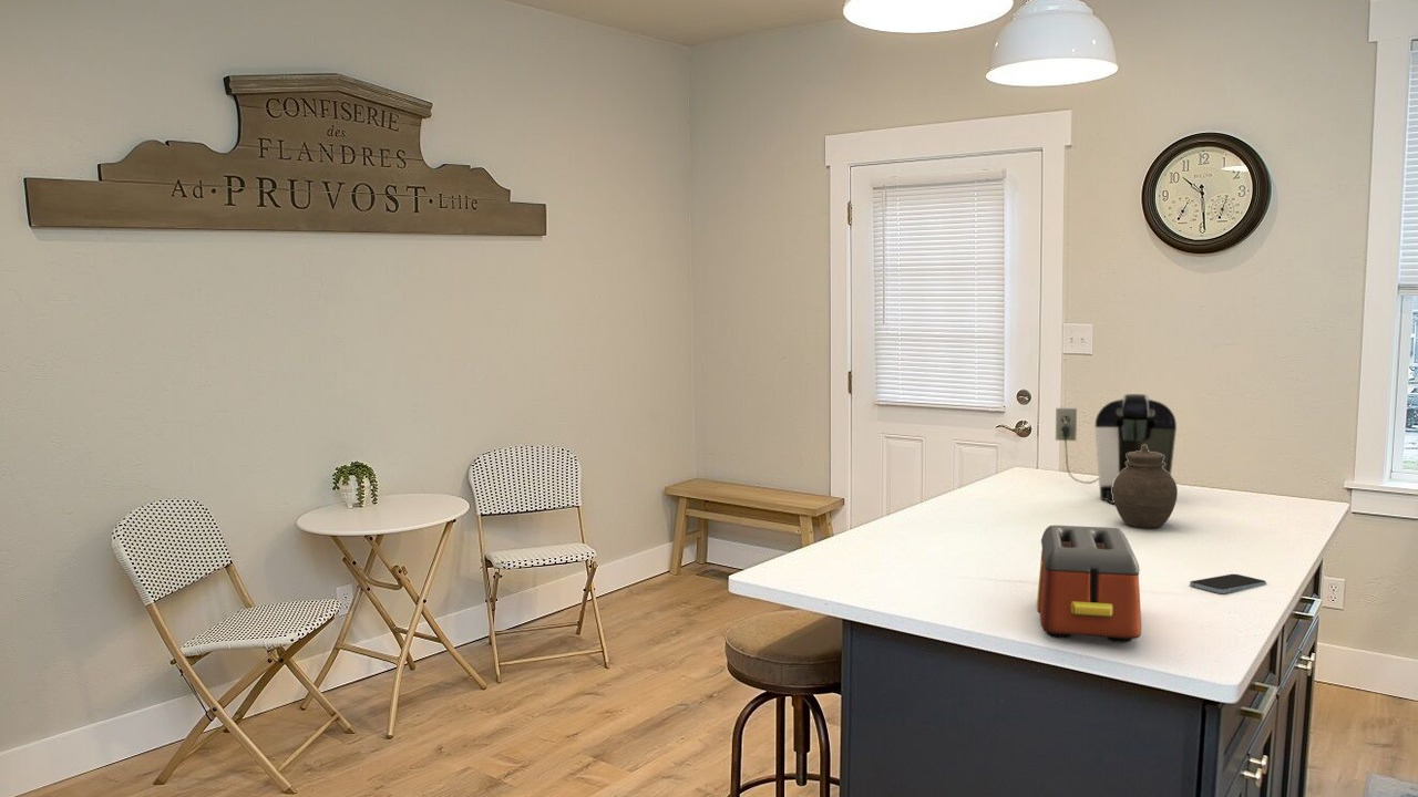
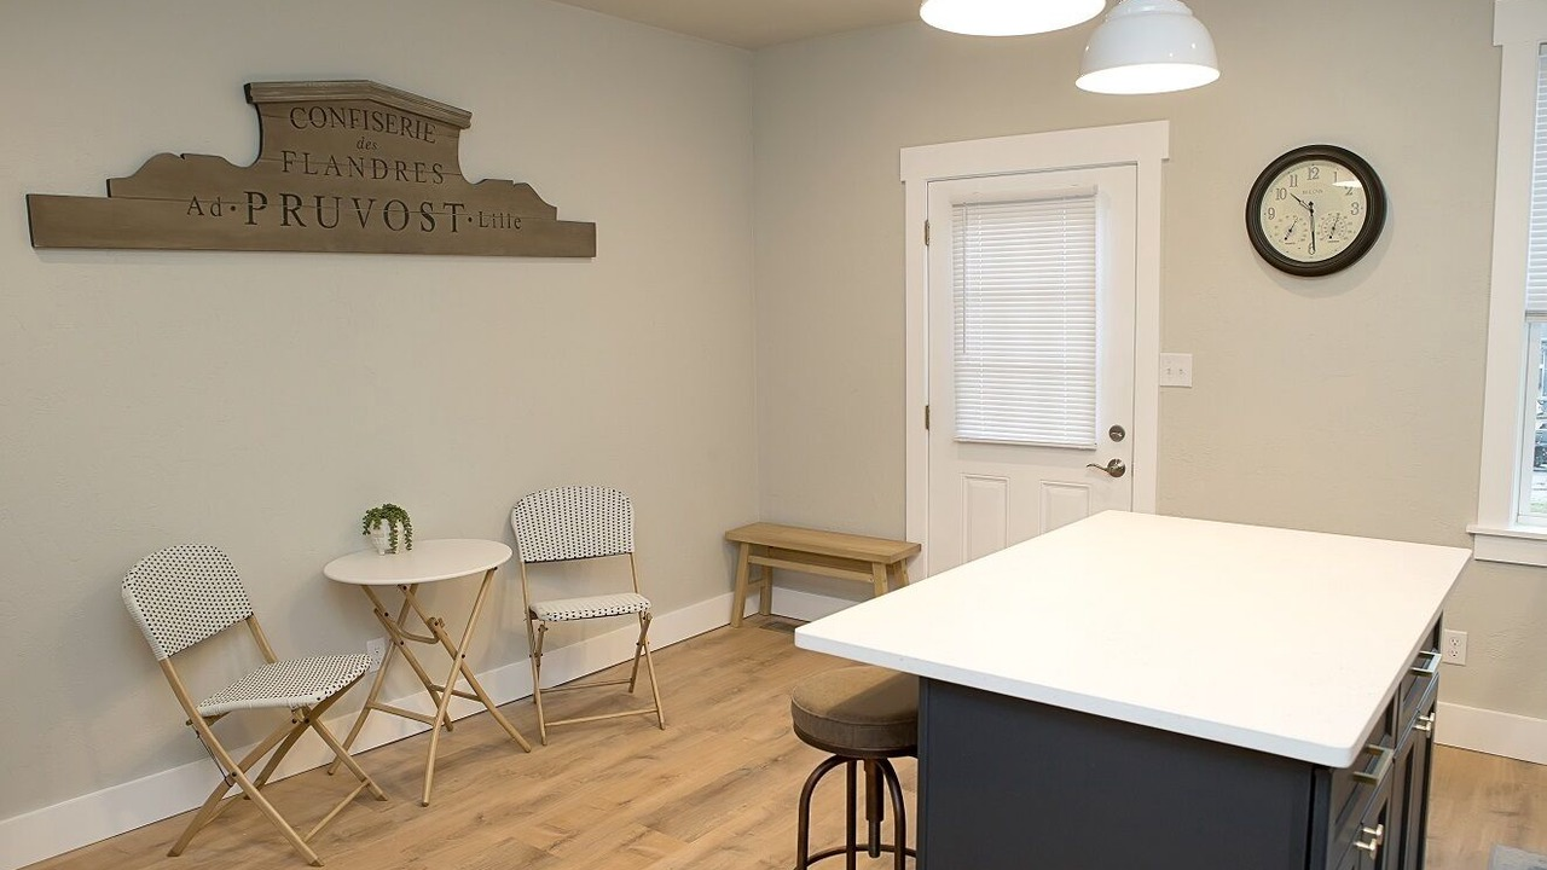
- toaster [1036,525,1142,644]
- coffee maker [1055,393,1178,505]
- jar [1112,445,1179,529]
- smartphone [1189,573,1267,594]
